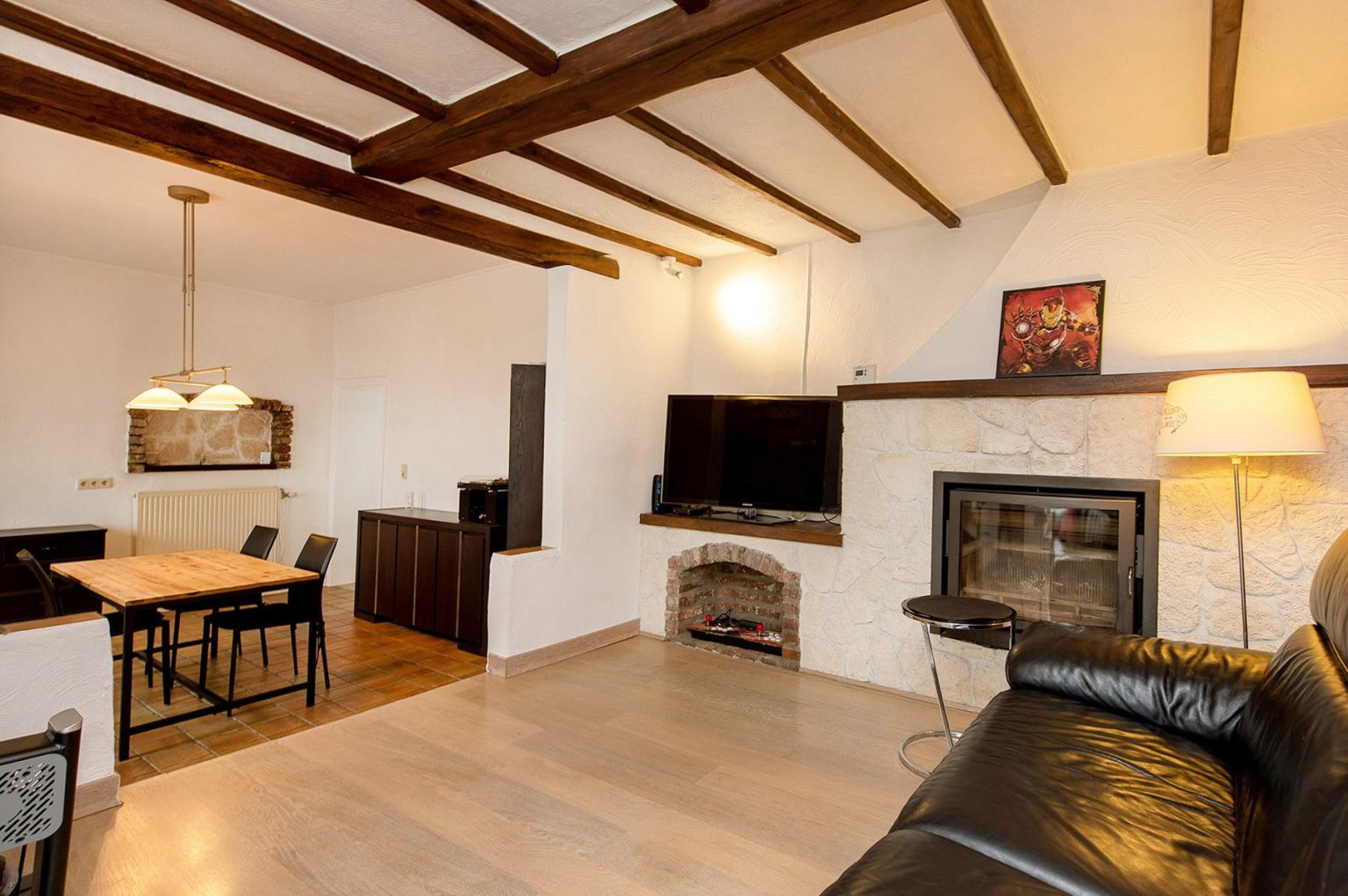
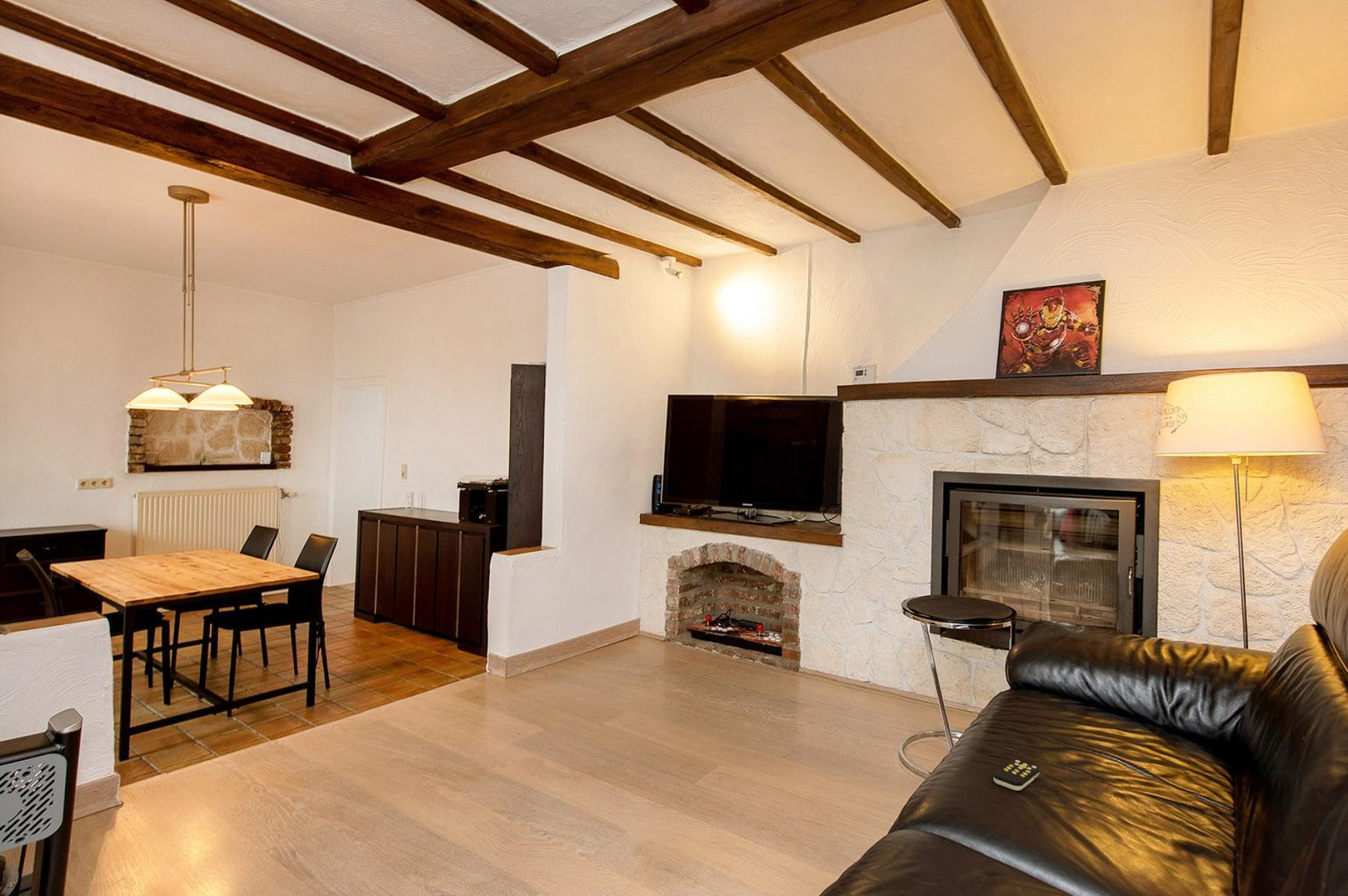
+ remote control [993,759,1040,792]
